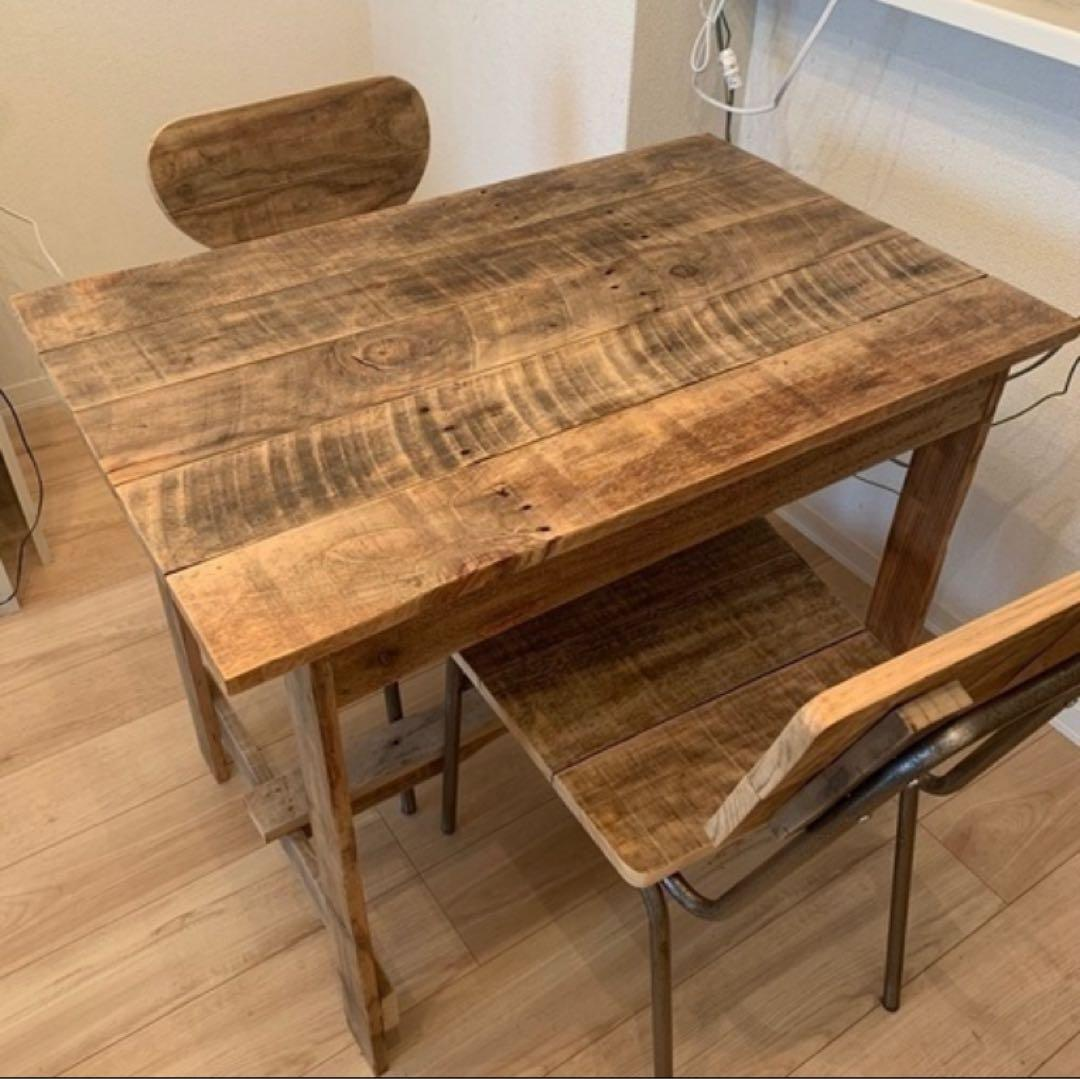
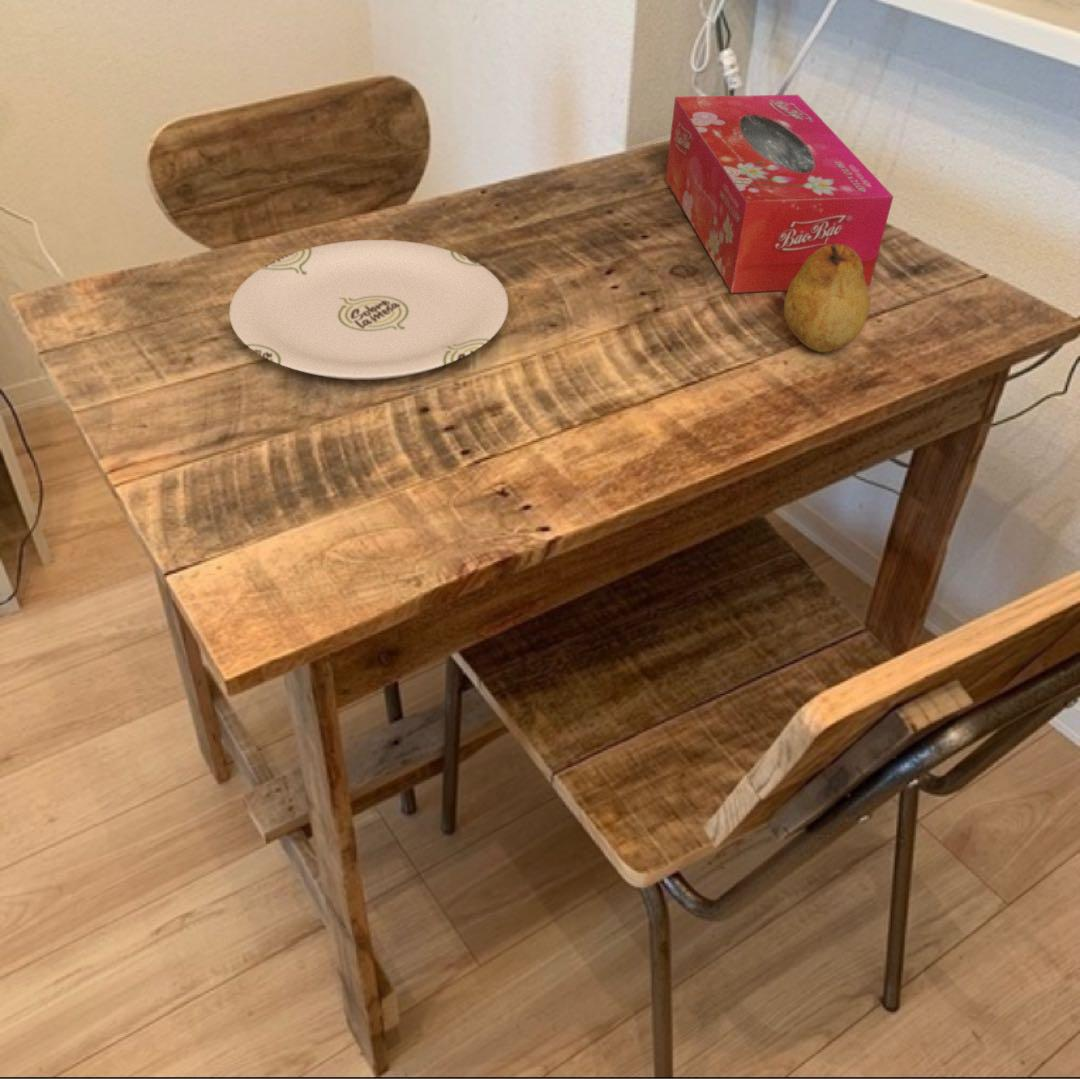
+ fruit [783,244,871,353]
+ tissue box [665,94,894,294]
+ plate [228,239,509,381]
